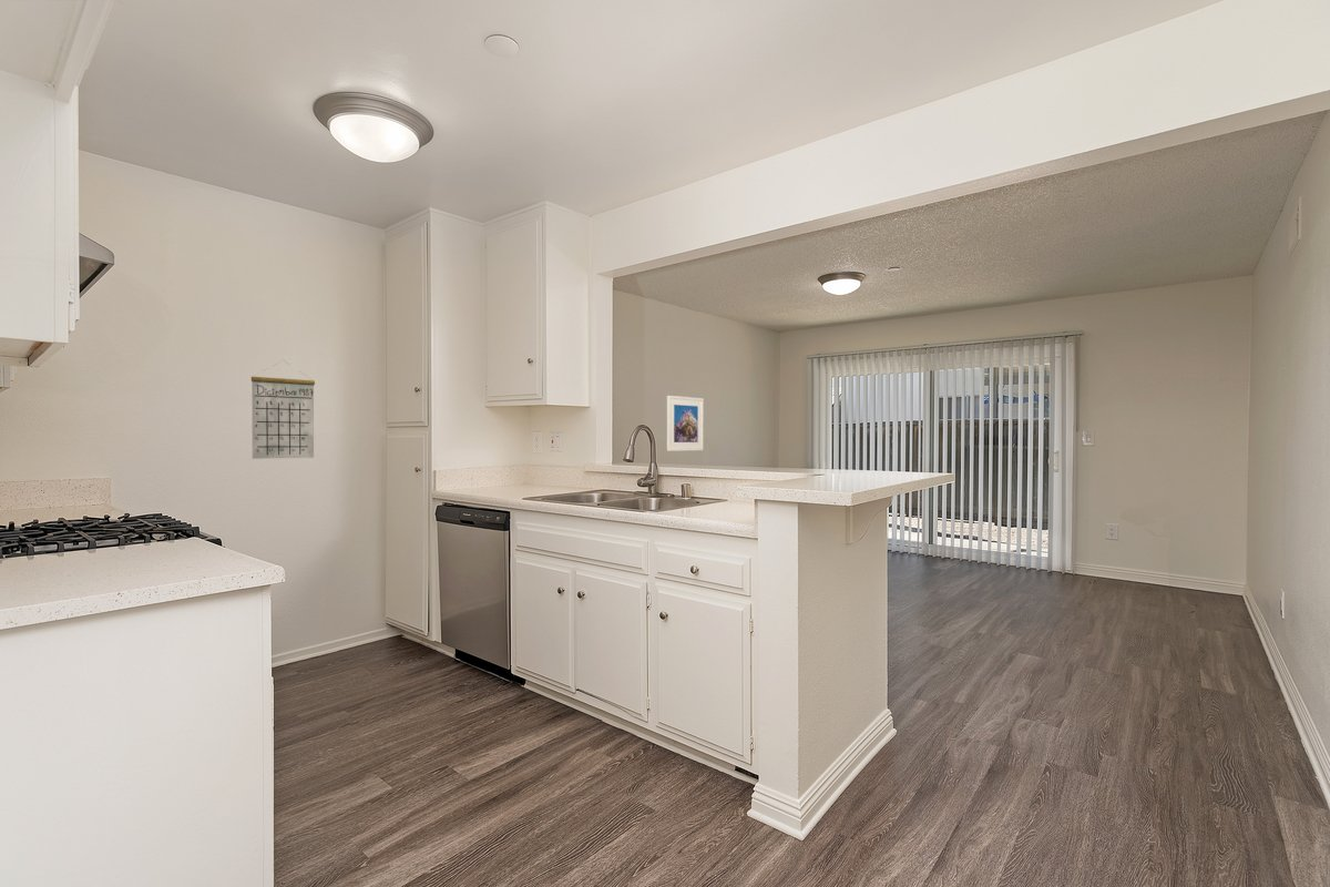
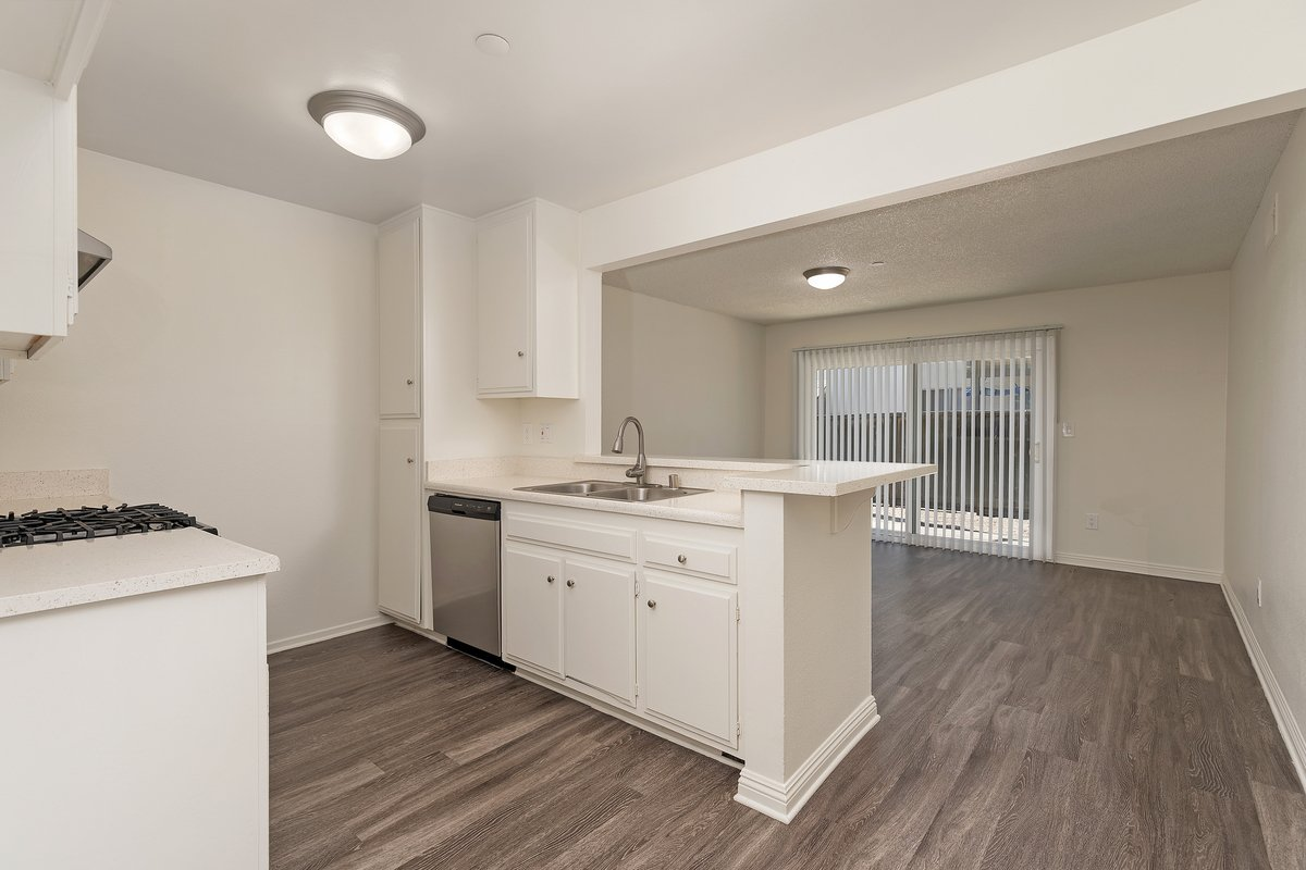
- calendar [250,359,316,460]
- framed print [666,395,705,452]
